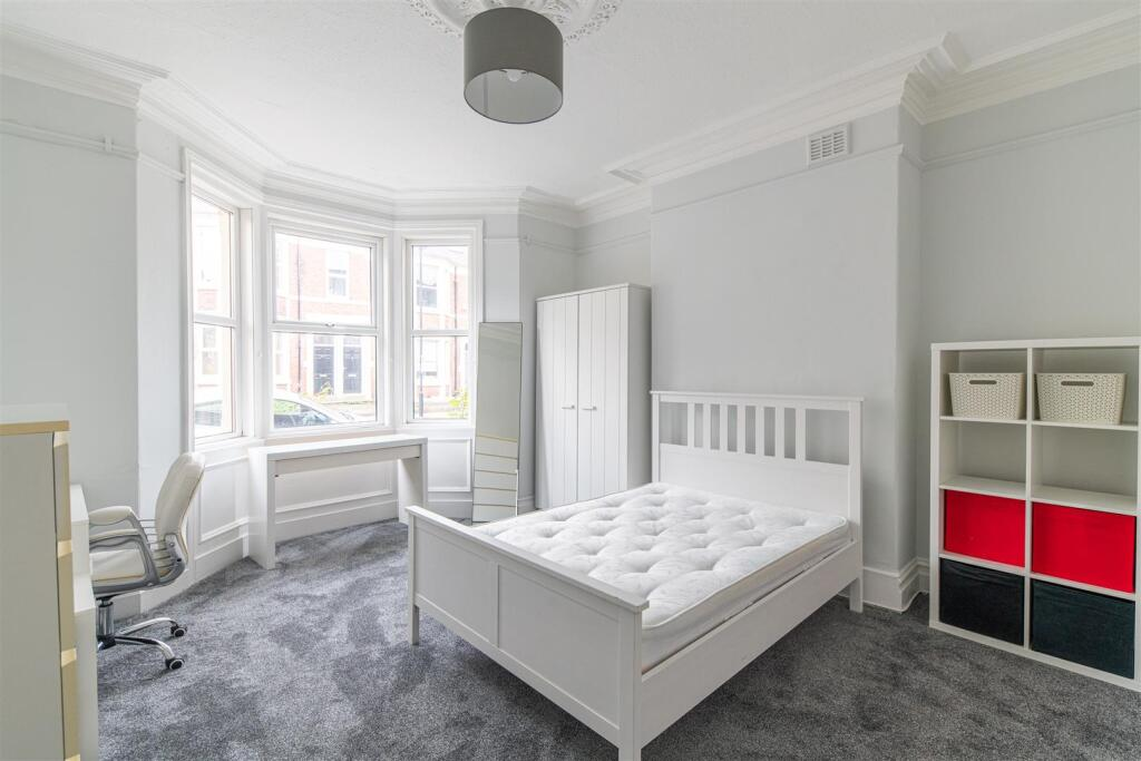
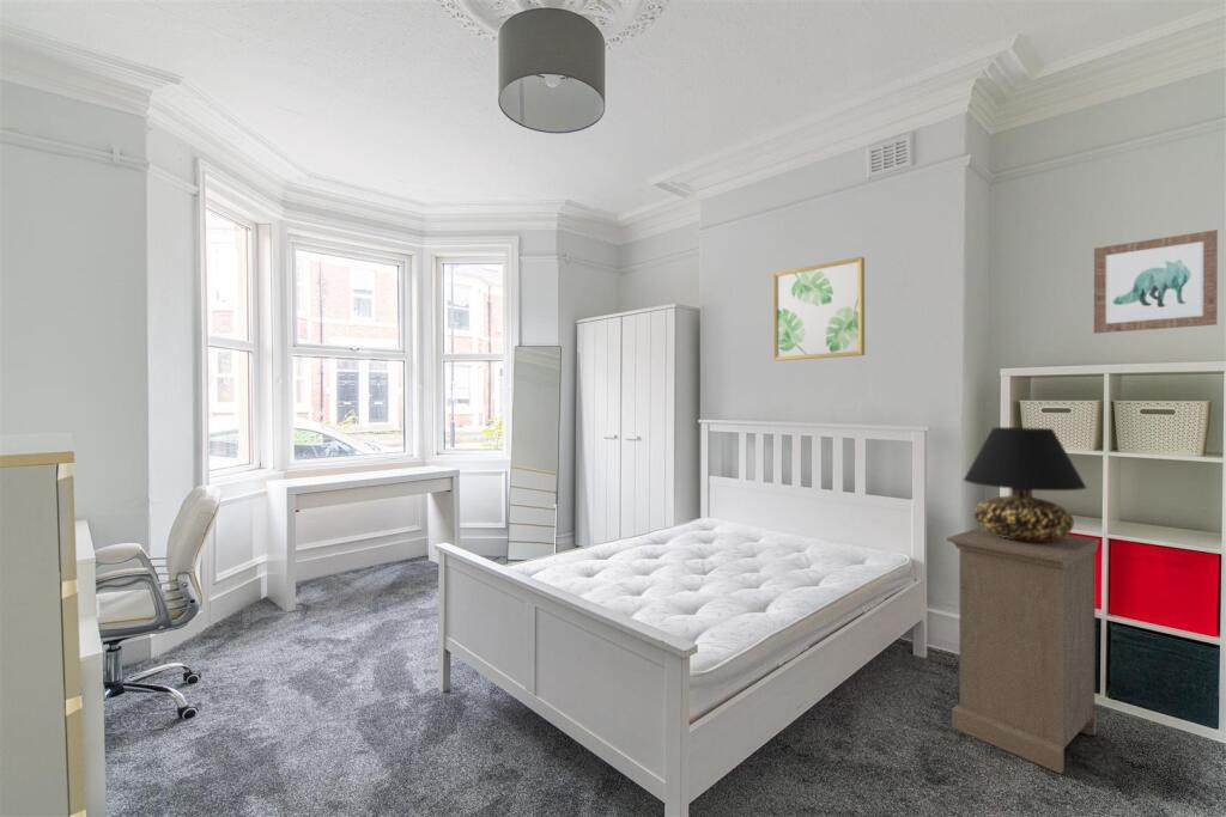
+ wall art [1093,228,1219,335]
+ table lamp [963,426,1088,541]
+ nightstand [946,526,1100,775]
+ wall art [772,256,866,361]
